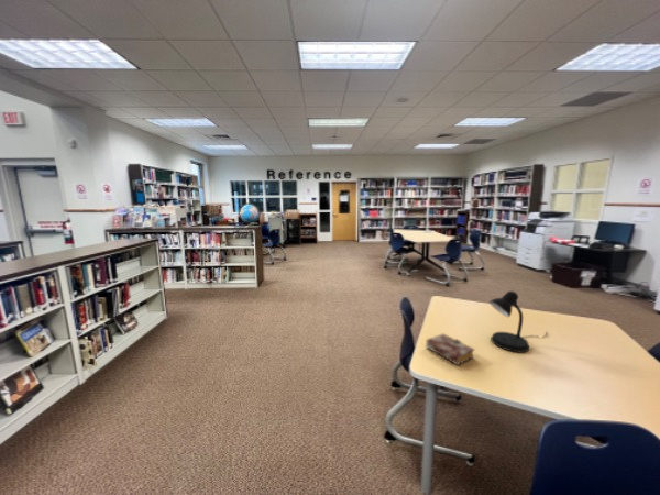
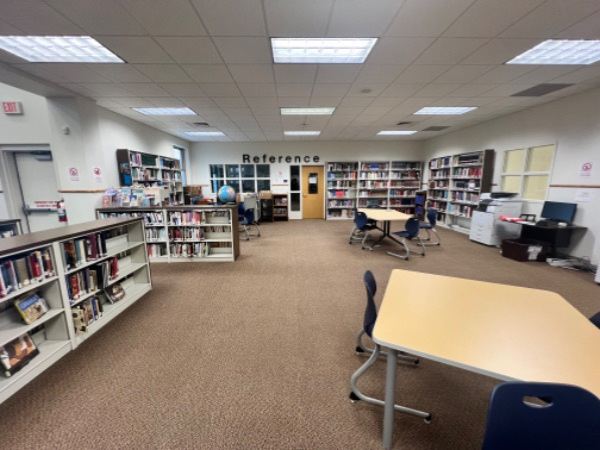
- desk lamp [488,290,548,353]
- book [425,332,476,366]
